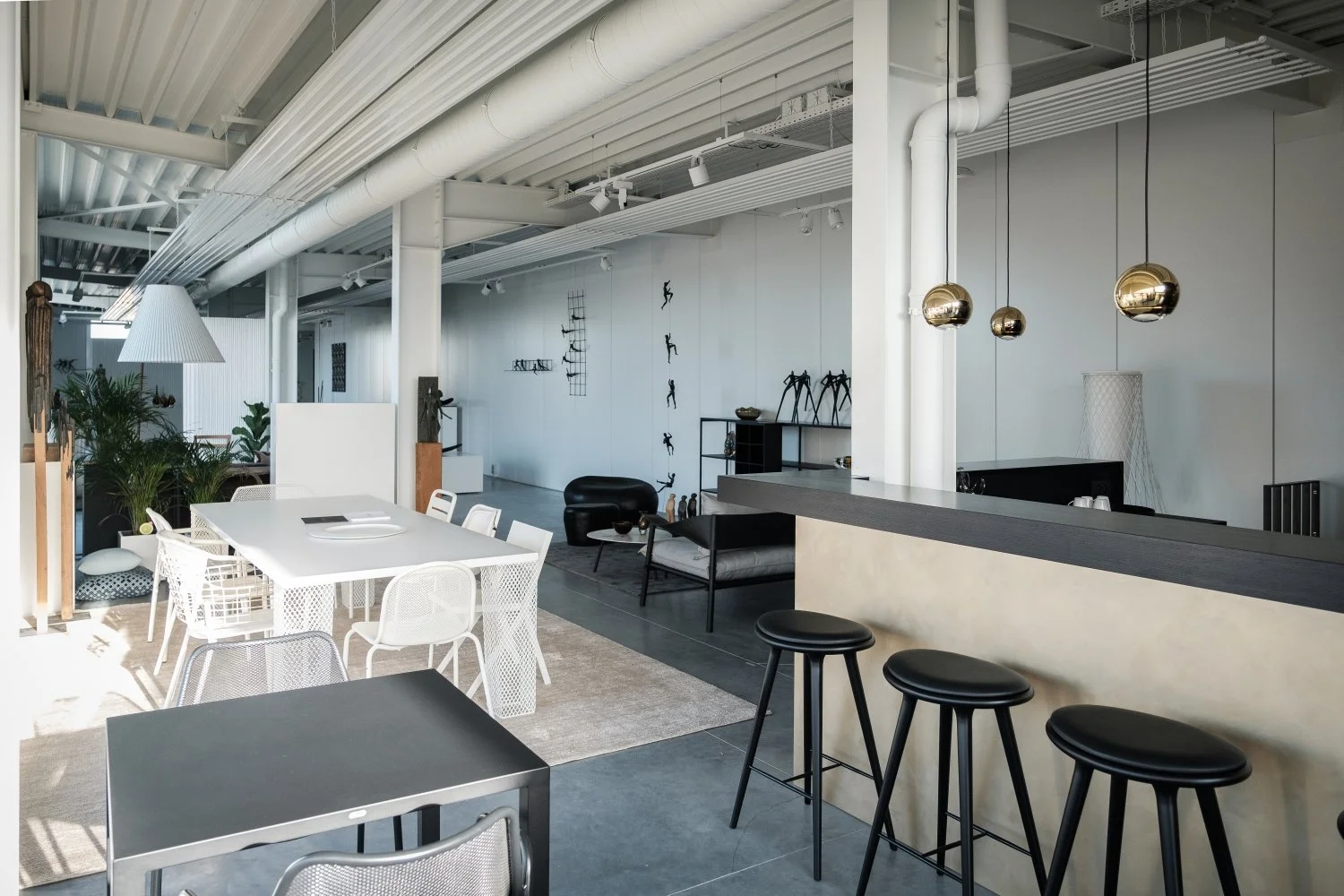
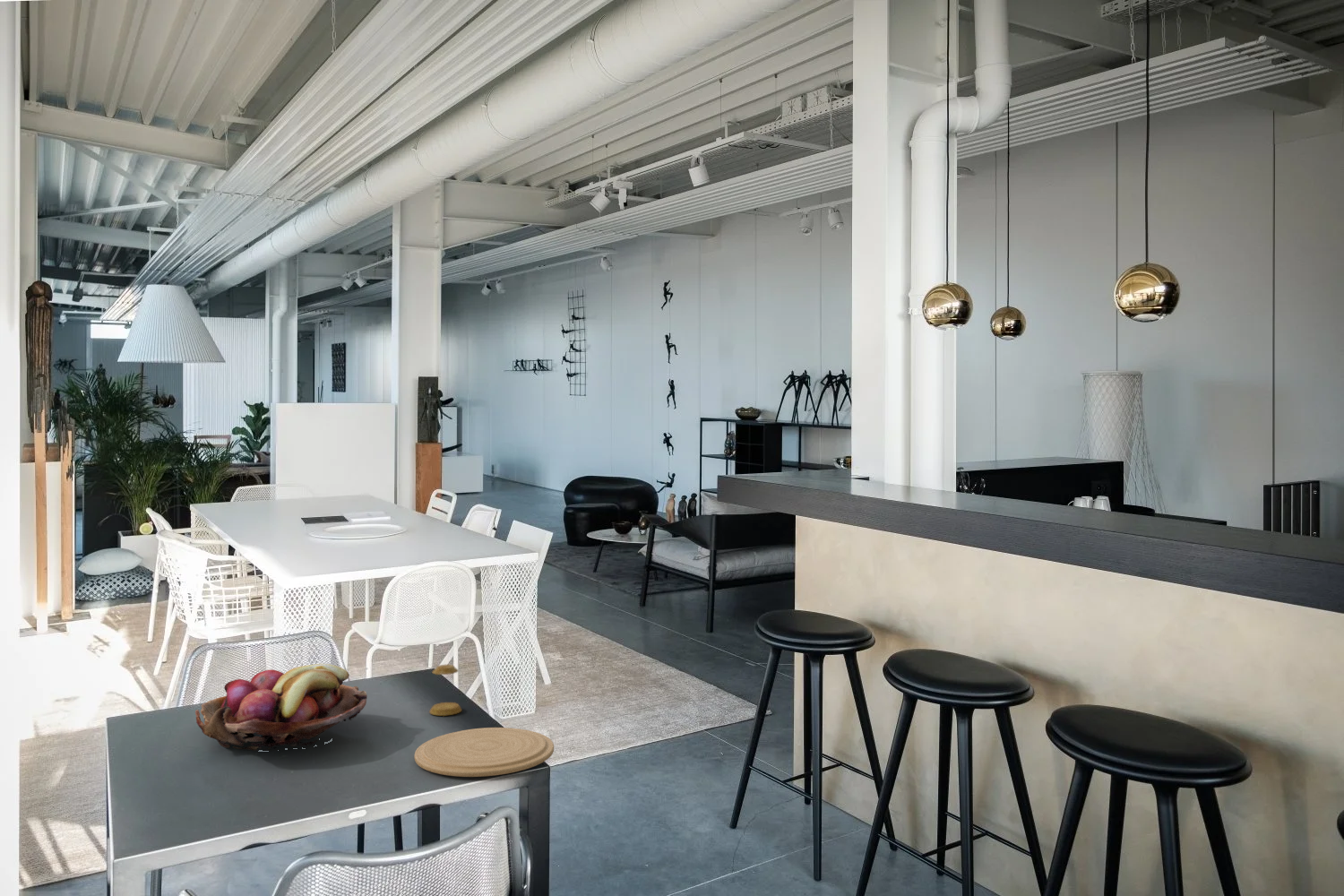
+ salt shaker [428,664,463,717]
+ plate [414,727,555,778]
+ fruit basket [194,663,368,752]
